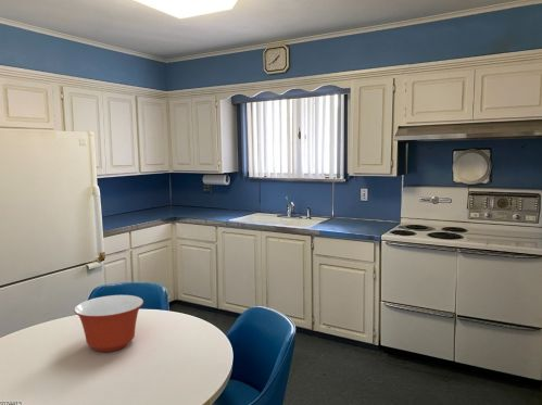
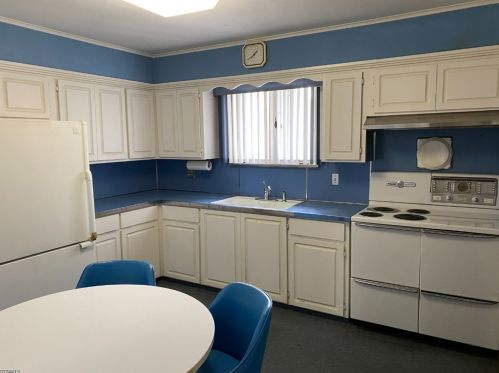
- mixing bowl [73,294,144,353]
